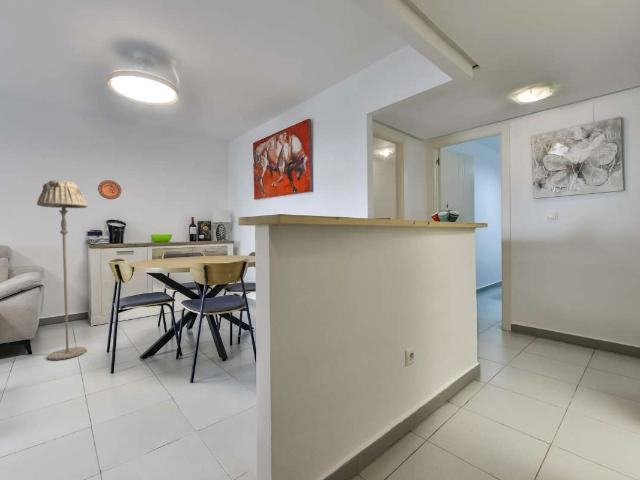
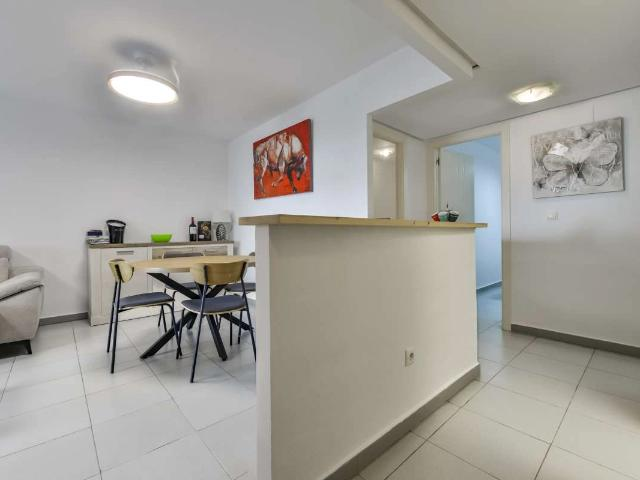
- decorative plate [97,179,122,200]
- floor lamp [36,179,89,361]
